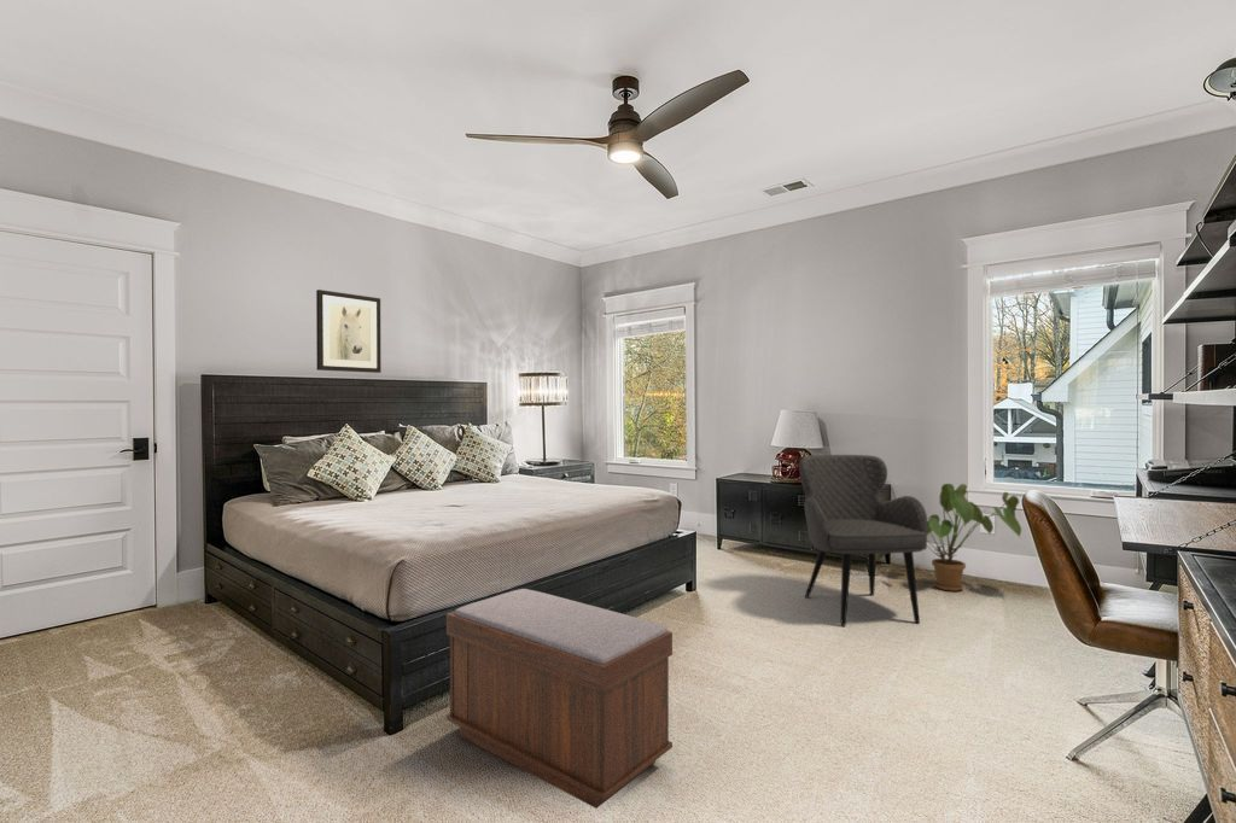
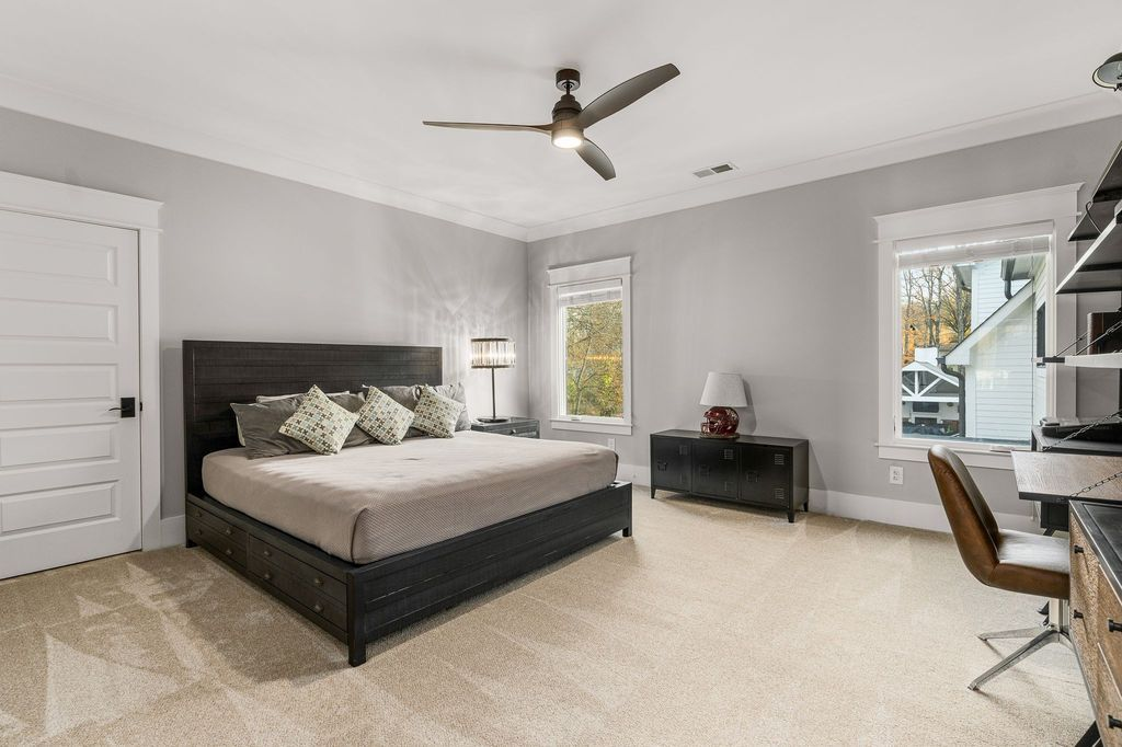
- bench [445,588,674,810]
- house plant [927,483,1022,593]
- armchair [798,454,928,628]
- wall art [315,288,383,374]
